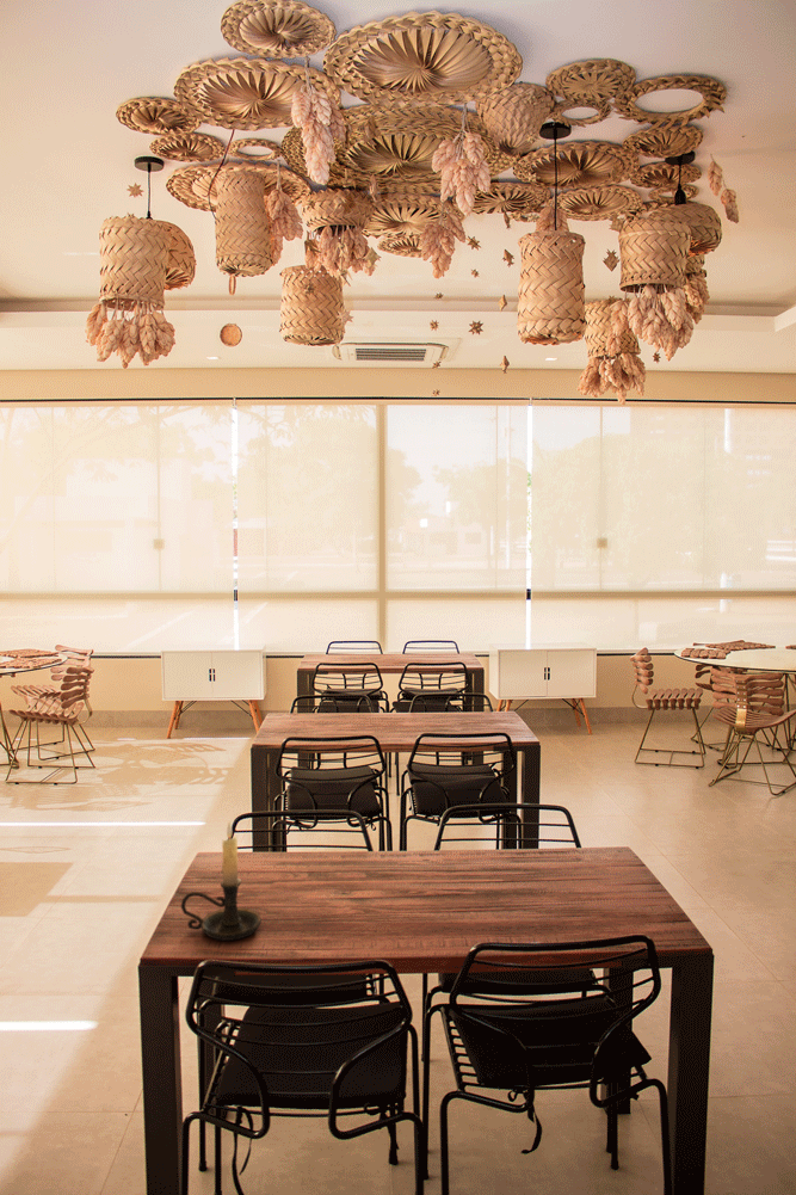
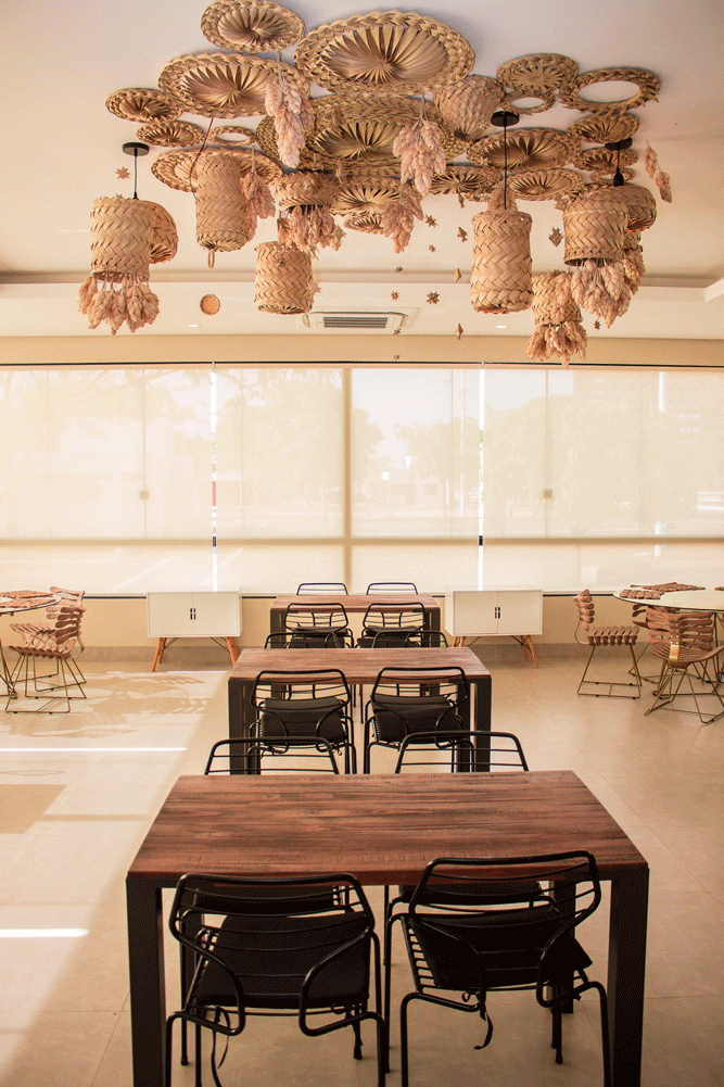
- candle holder [180,820,263,942]
